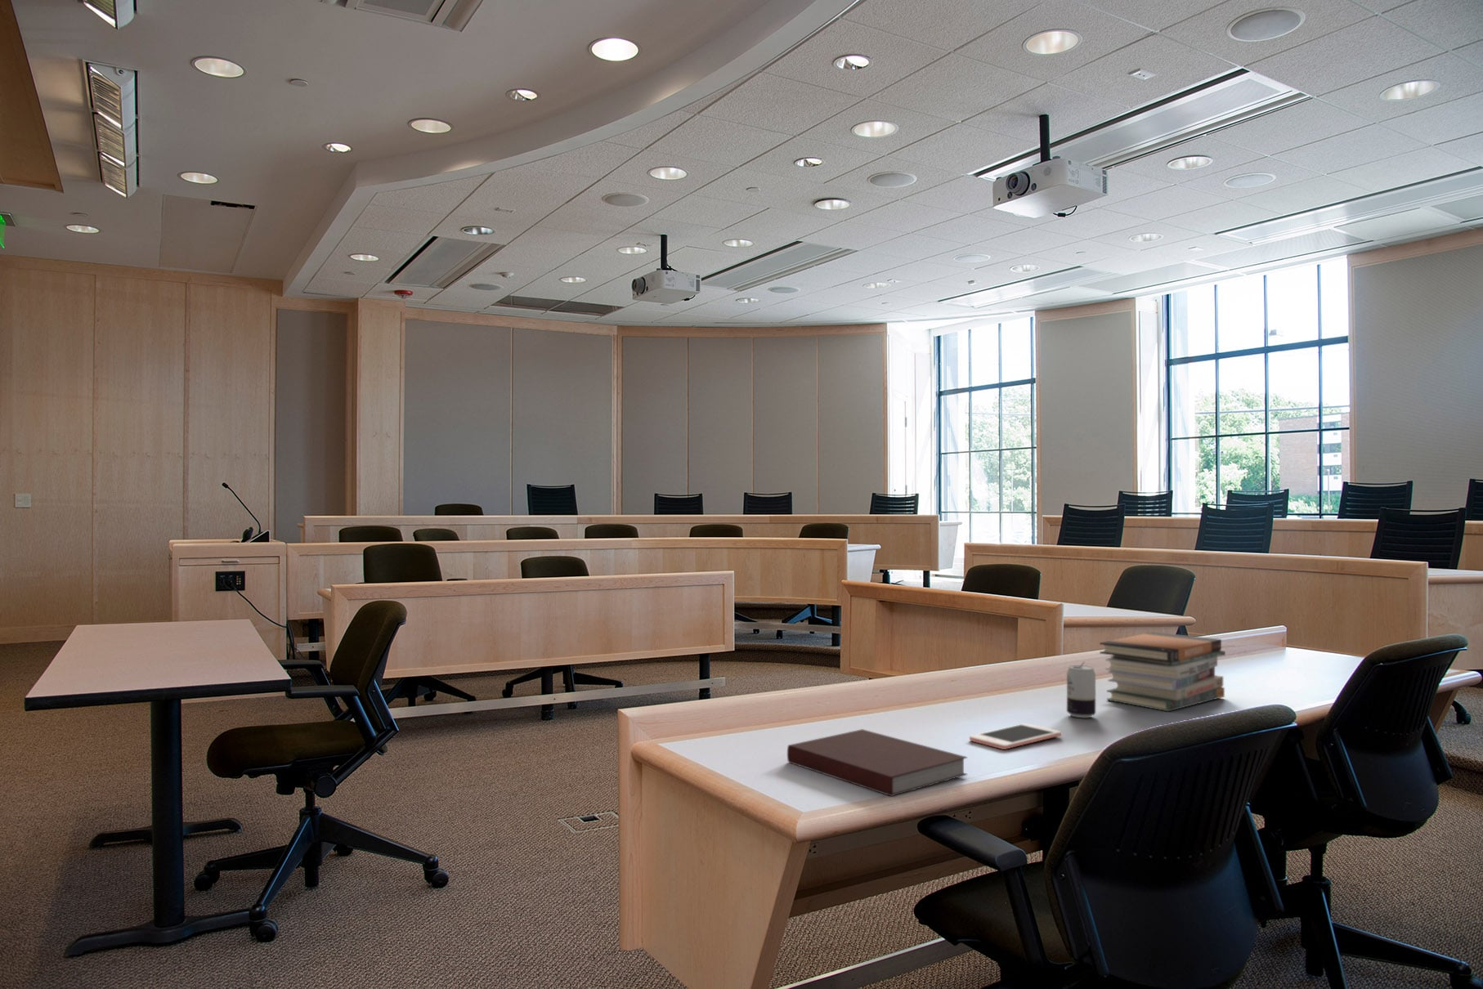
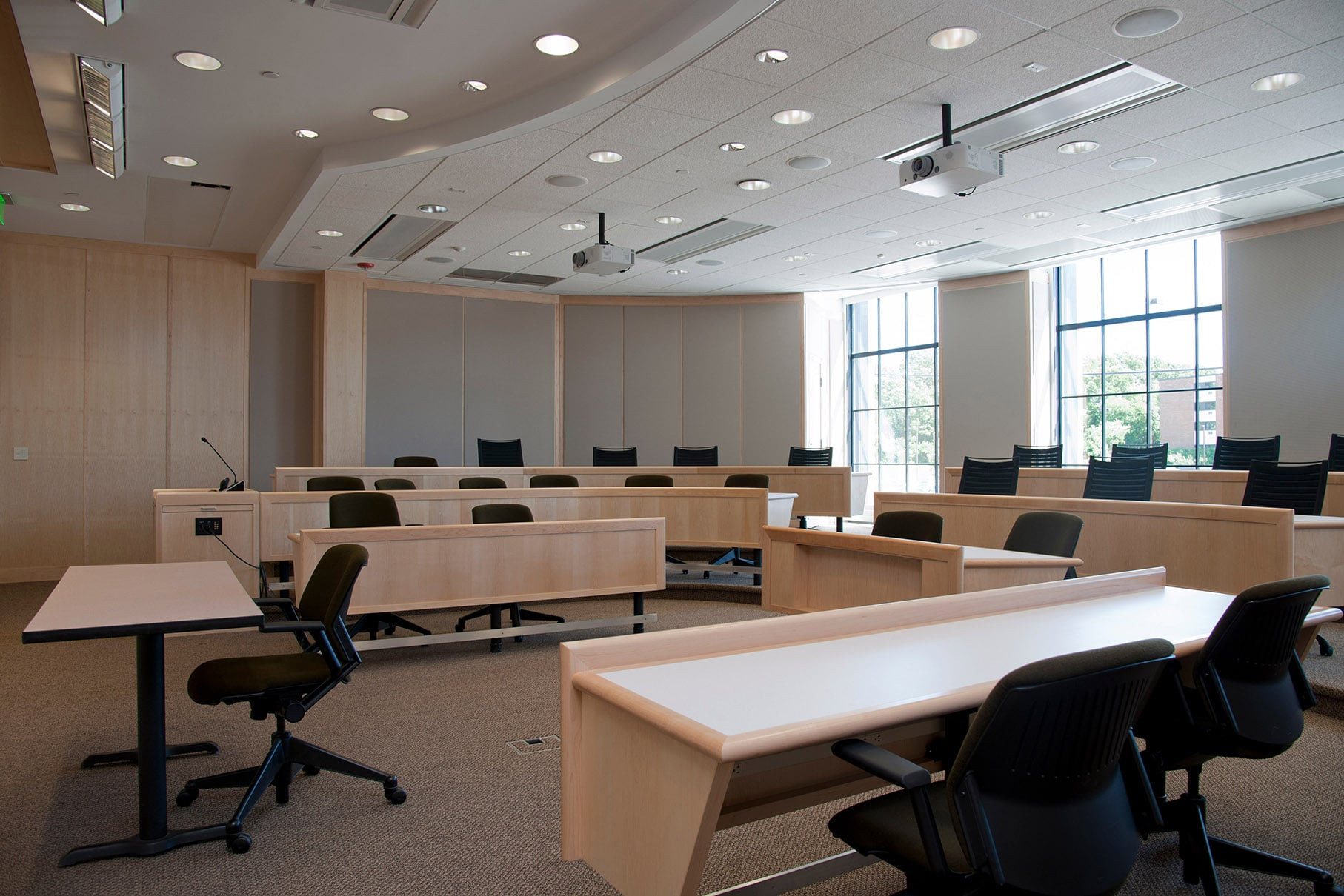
- notebook [787,729,968,797]
- cell phone [969,723,1061,751]
- book stack [1099,631,1226,713]
- beverage can [1066,661,1097,719]
